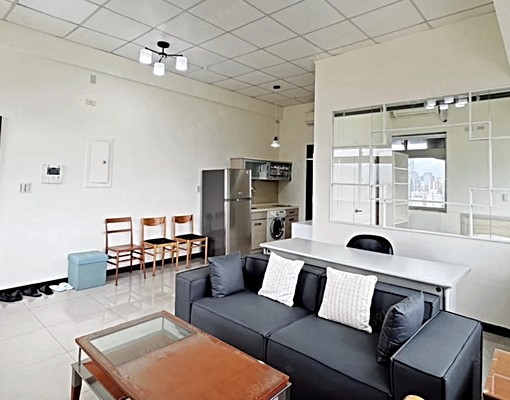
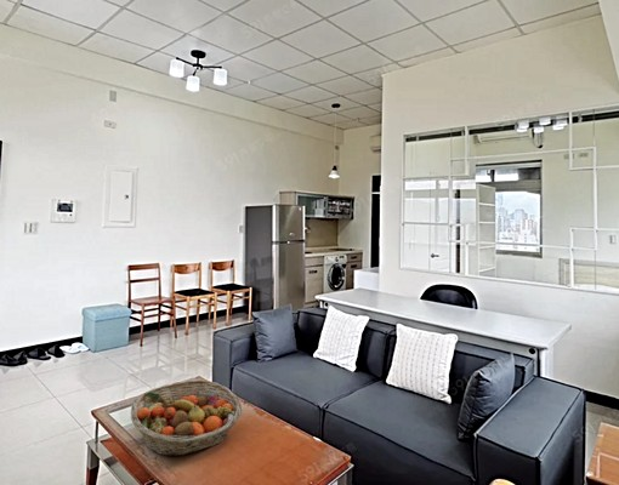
+ fruit basket [130,378,243,457]
